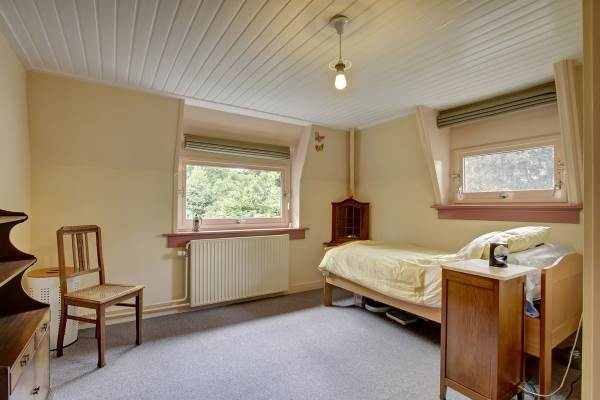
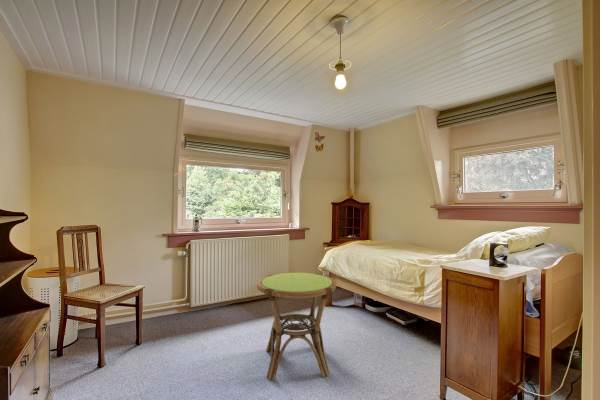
+ side table [256,271,337,381]
